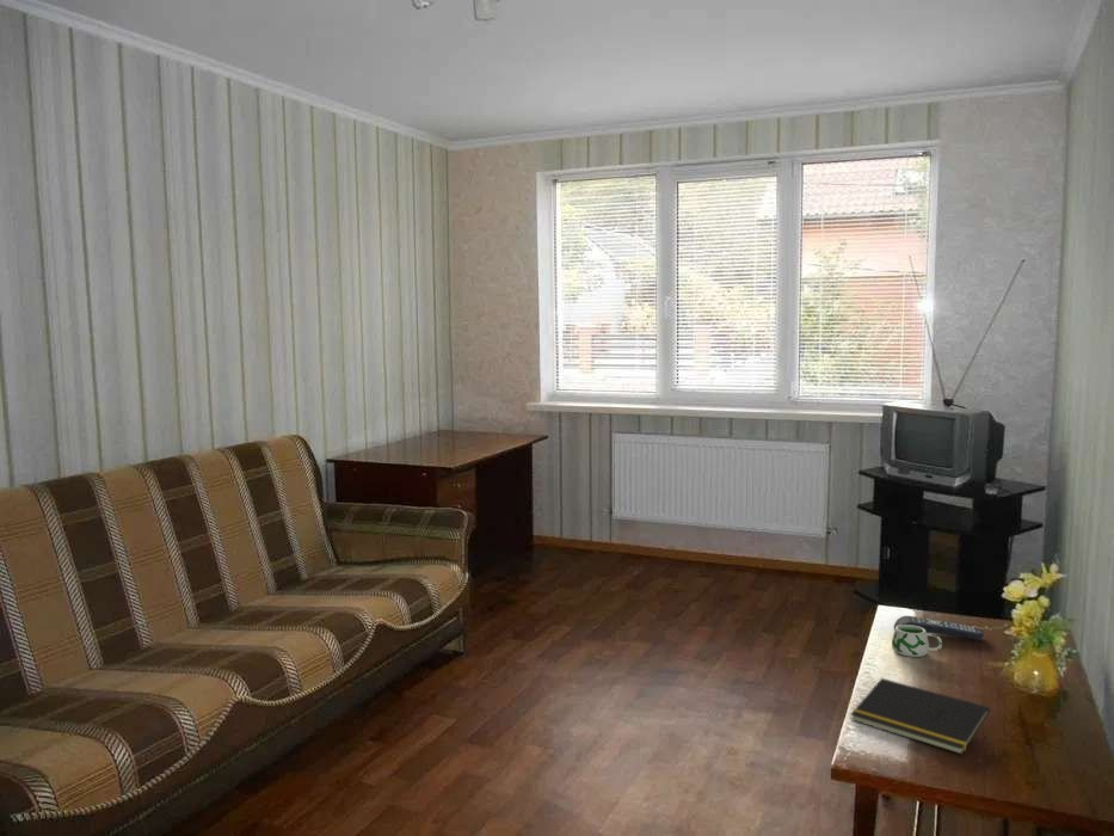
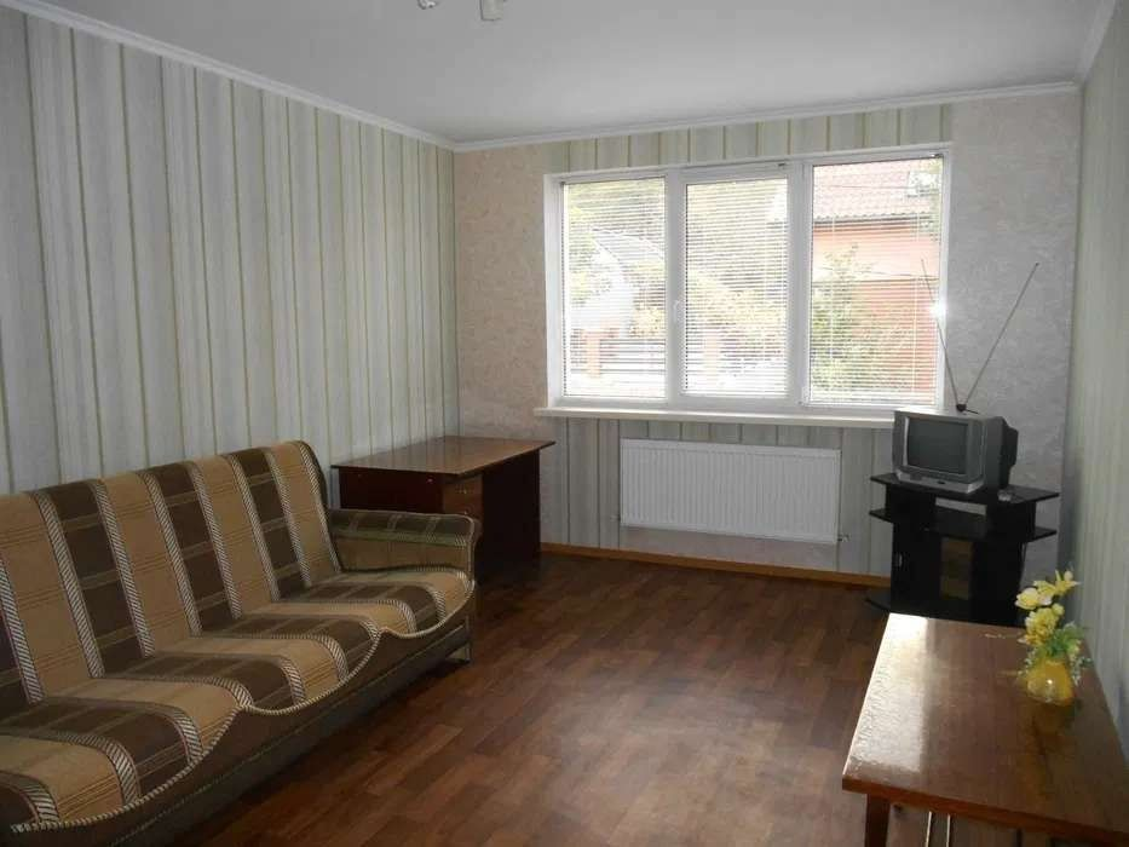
- notepad [849,677,991,756]
- mug [891,625,943,658]
- remote control [893,615,985,641]
